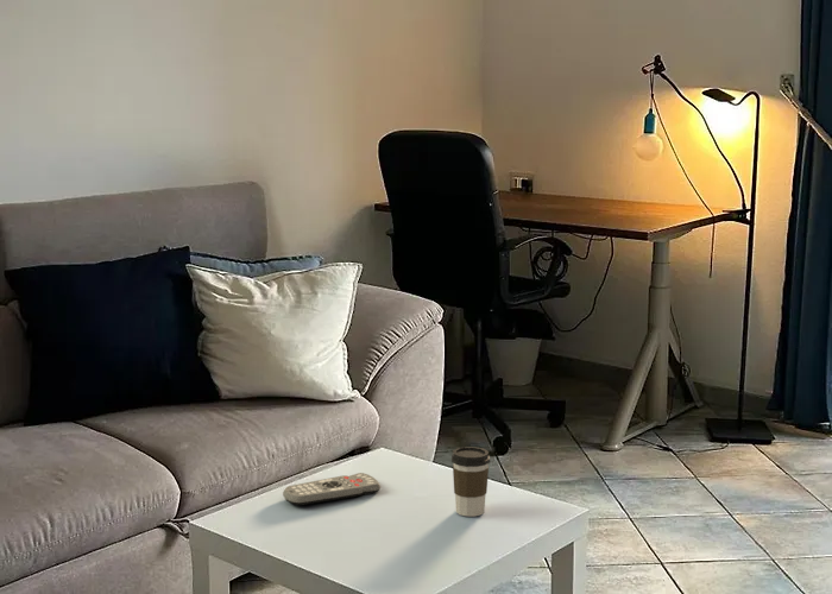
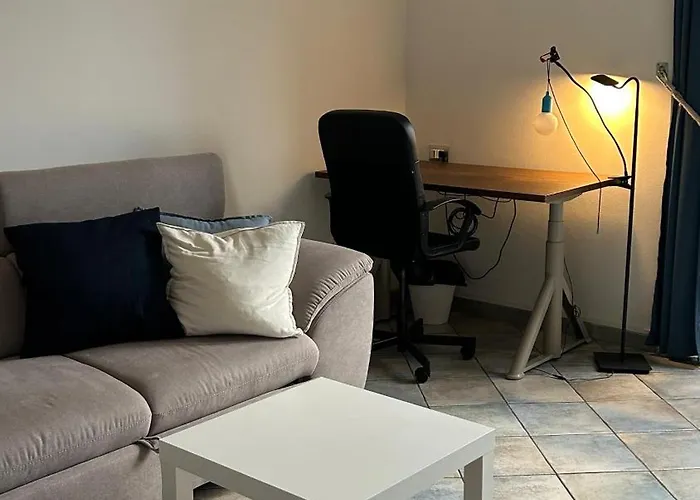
- remote control [282,472,382,506]
- coffee cup [450,446,491,518]
